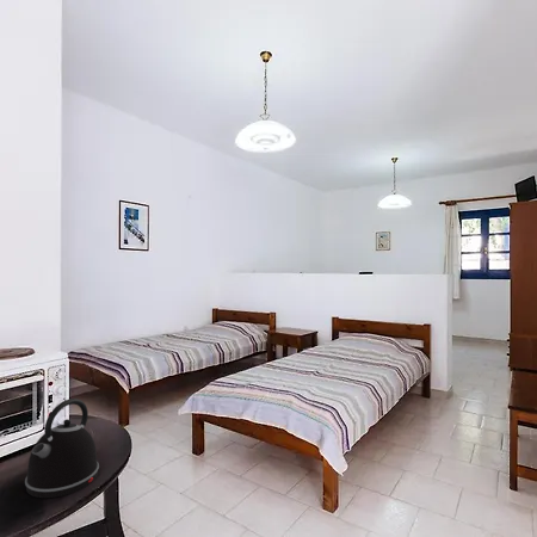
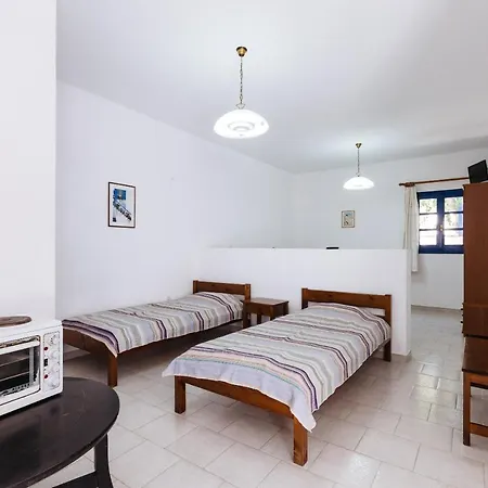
- kettle [24,397,100,499]
